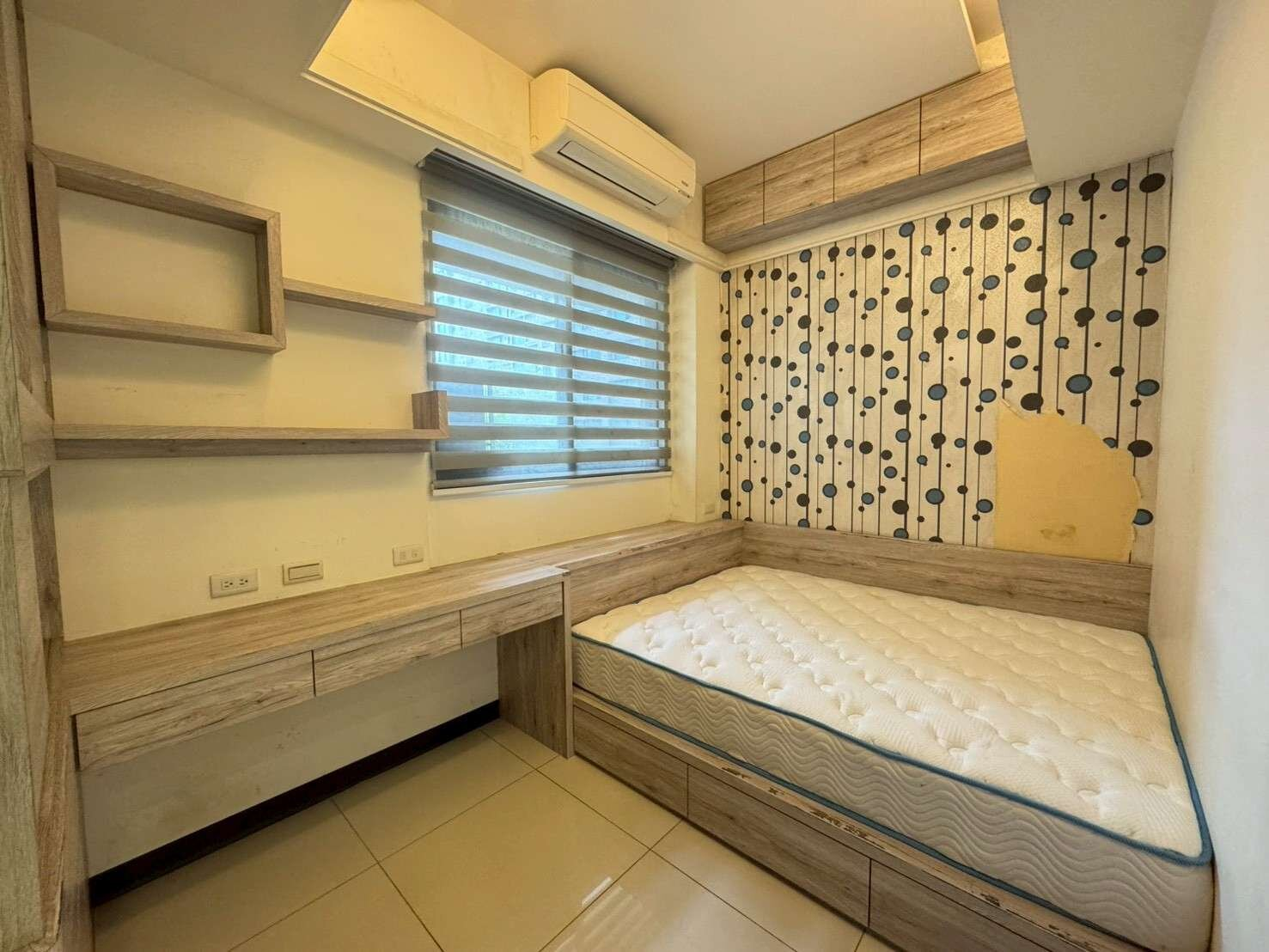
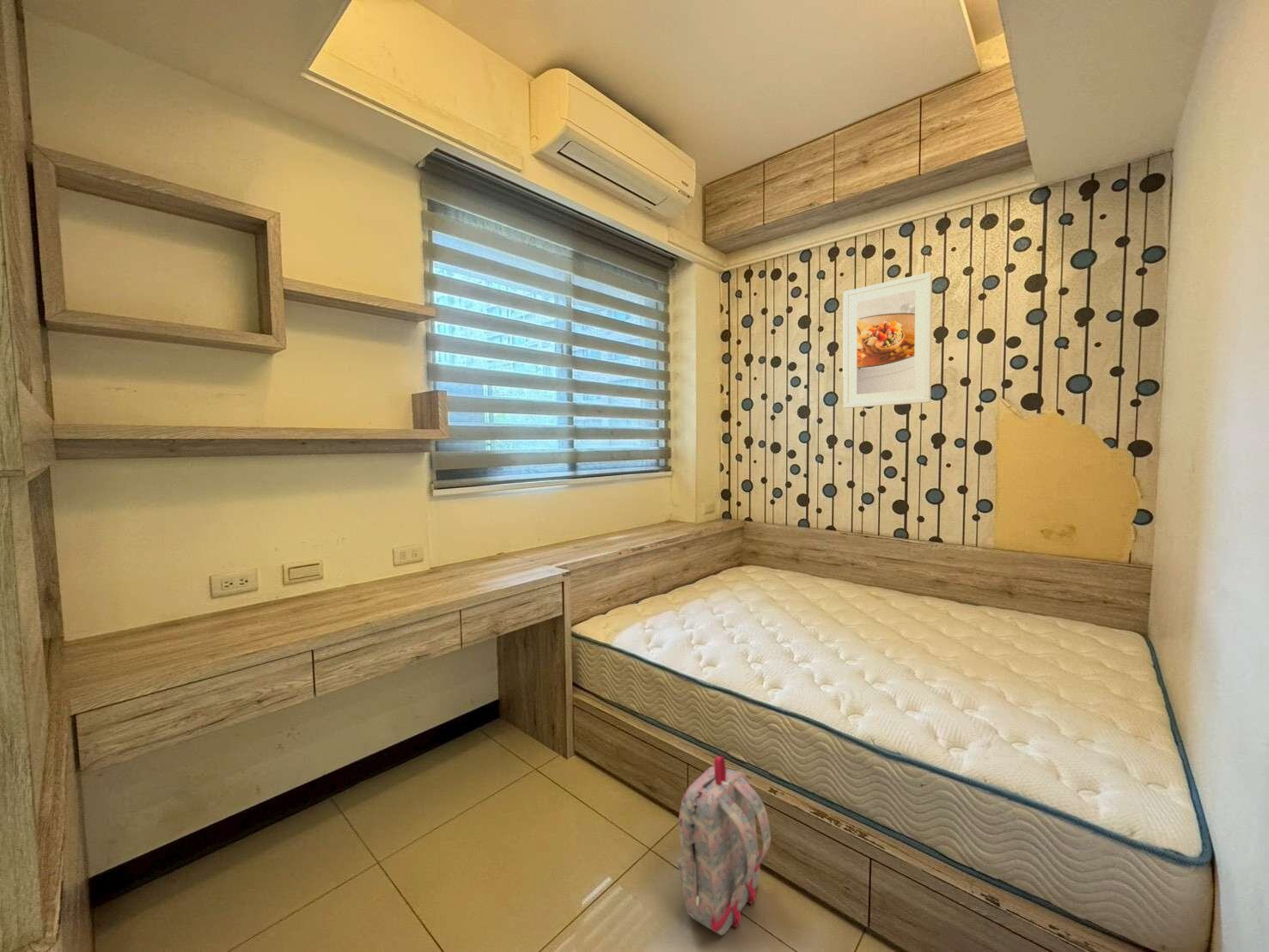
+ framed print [842,272,933,409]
+ backpack [676,755,772,936]
